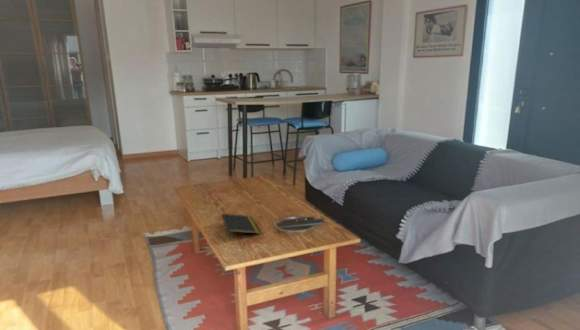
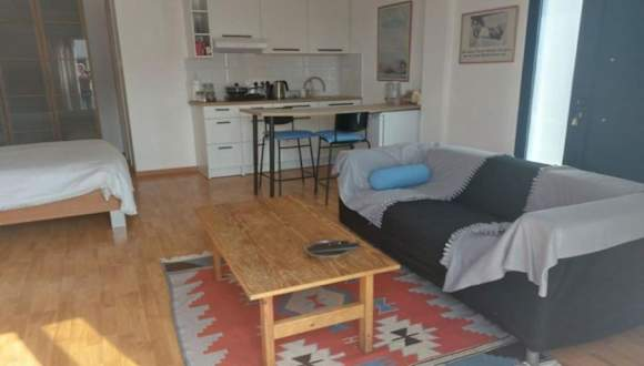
- notepad [221,213,261,239]
